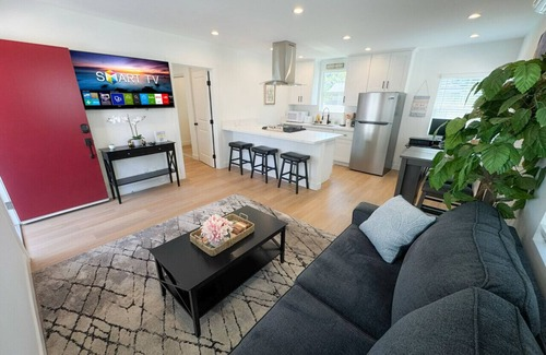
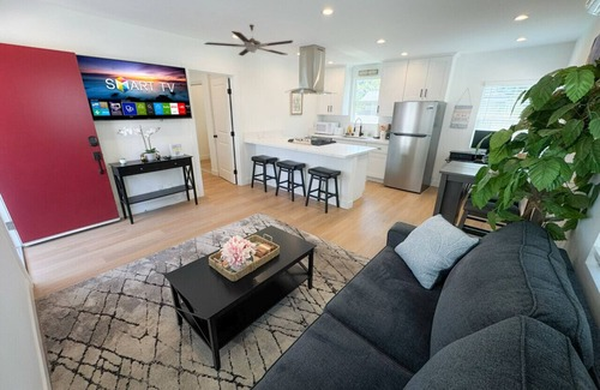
+ ceiling fan [203,23,294,56]
